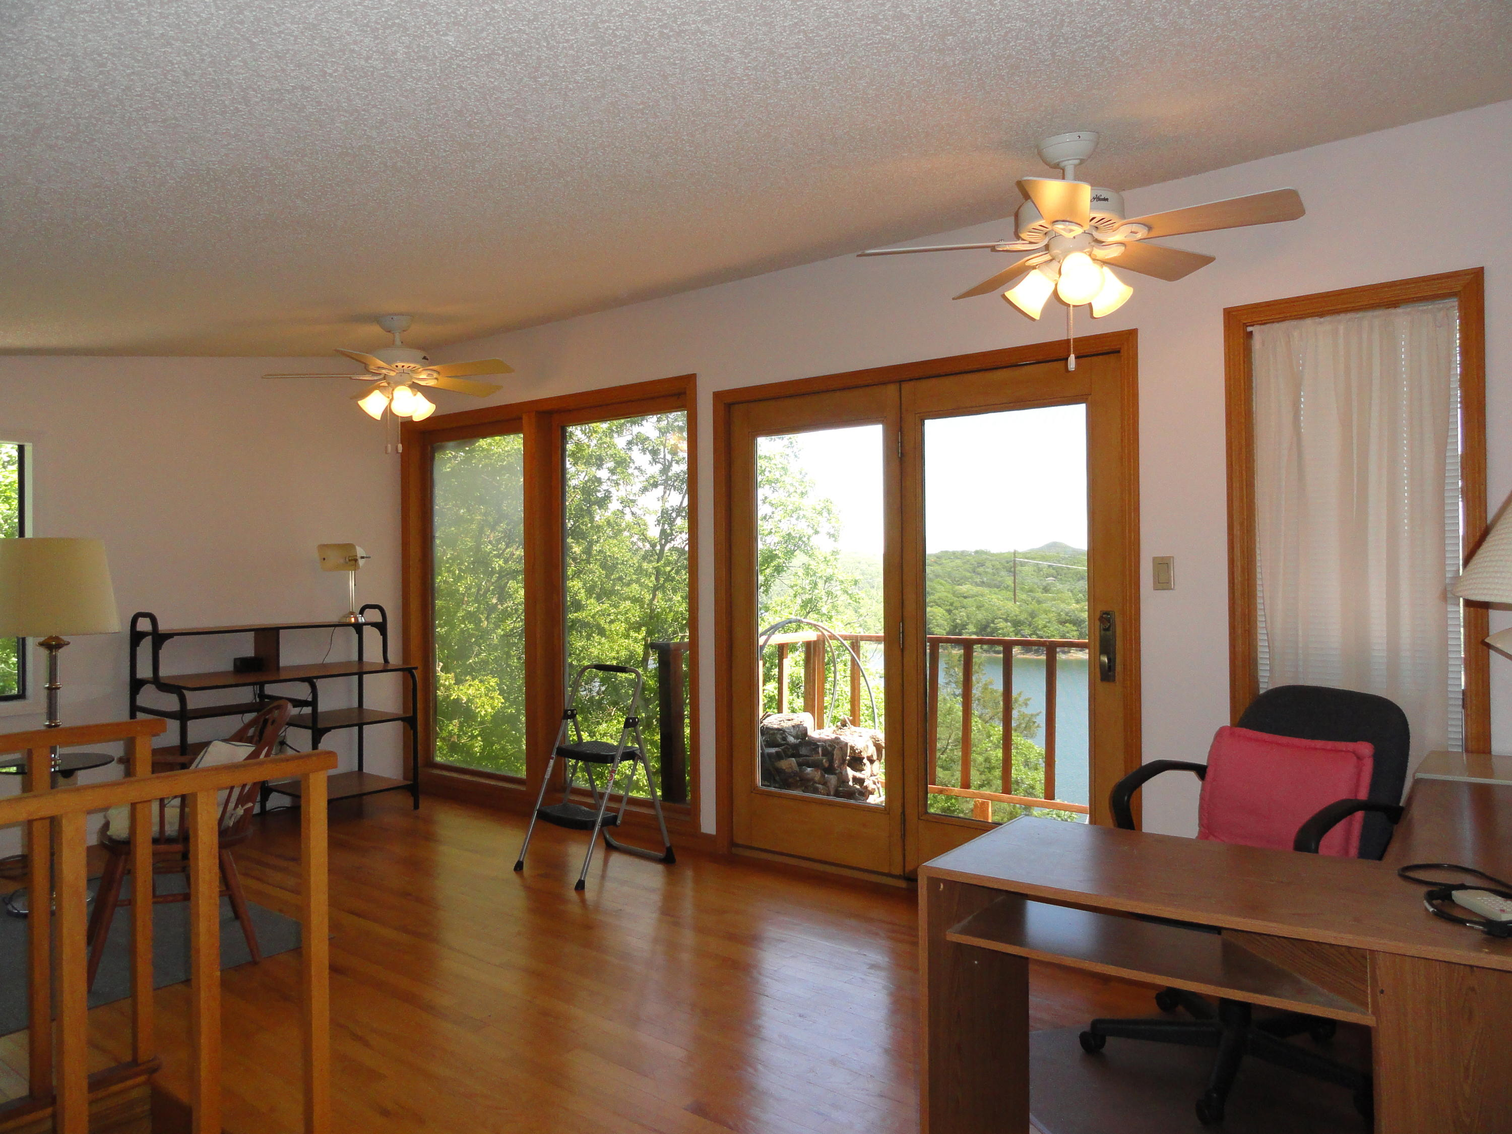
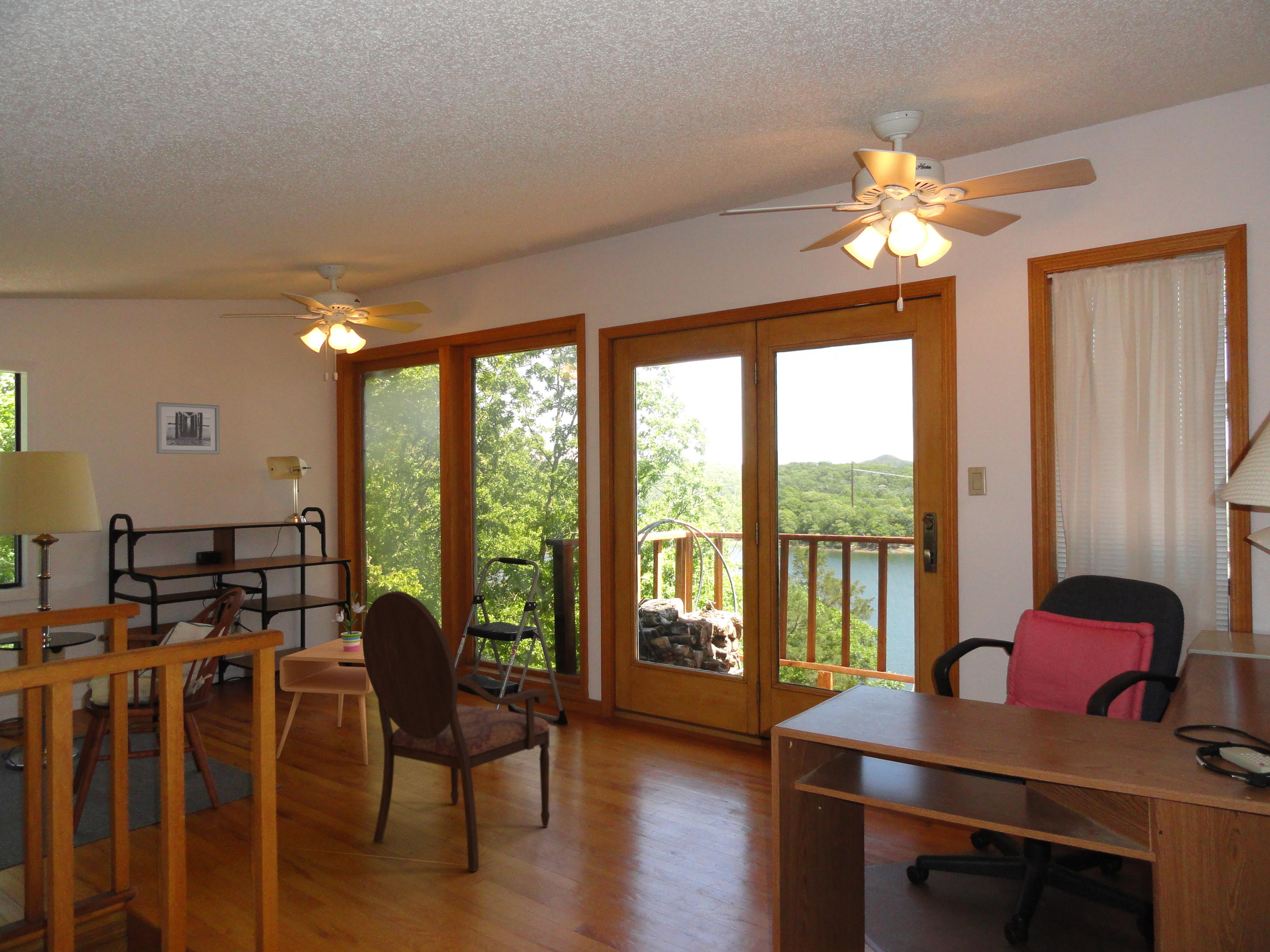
+ side table [276,638,374,765]
+ potted plant [331,591,367,652]
+ armchair [362,590,550,872]
+ wall art [155,402,220,455]
